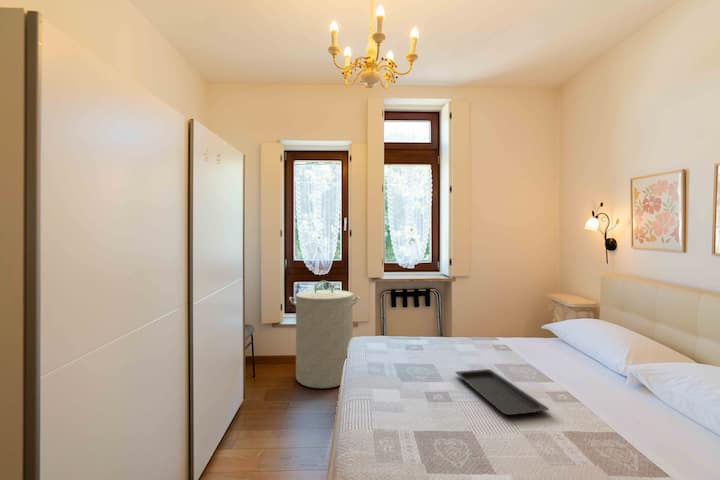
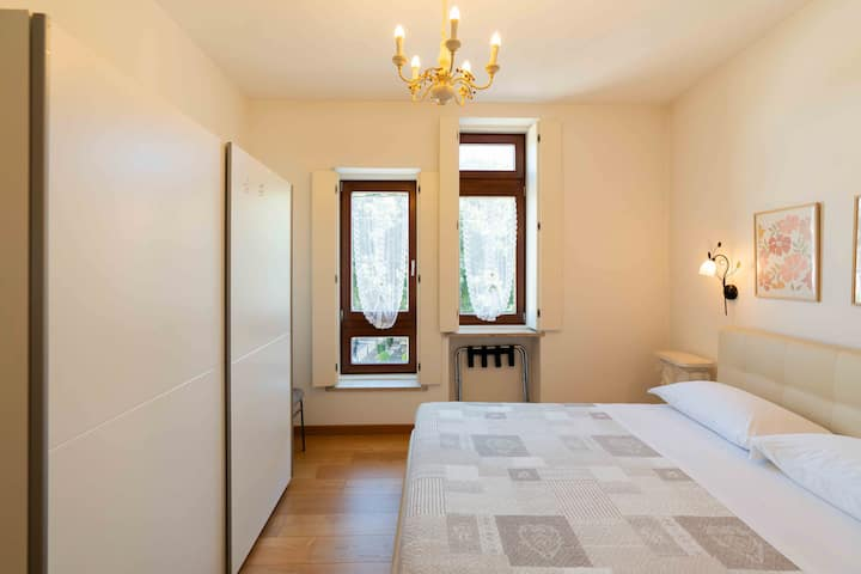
- serving tray [454,368,550,416]
- laundry hamper [288,279,361,389]
